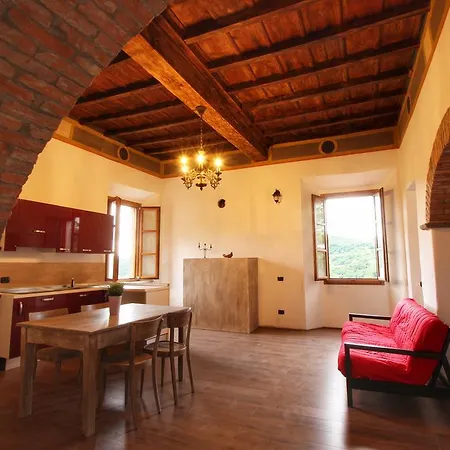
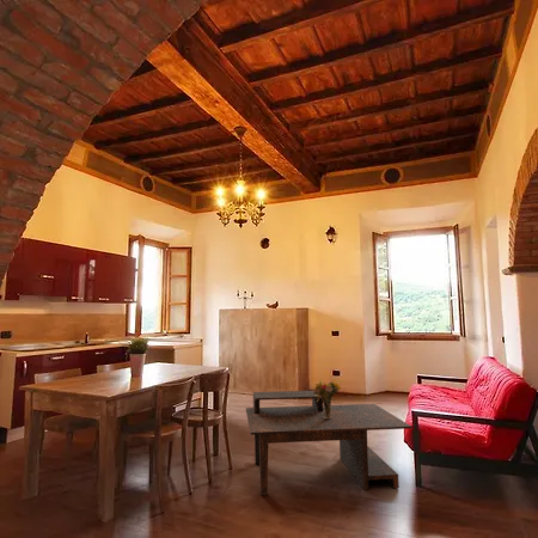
+ coffee table [245,390,412,496]
+ bouquet [312,379,342,418]
